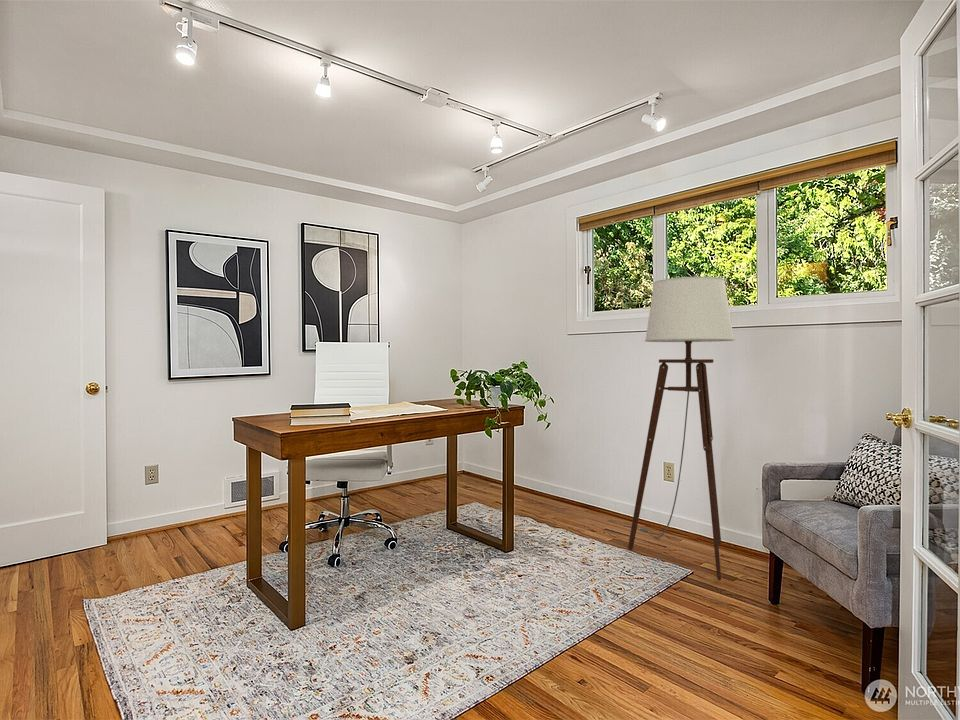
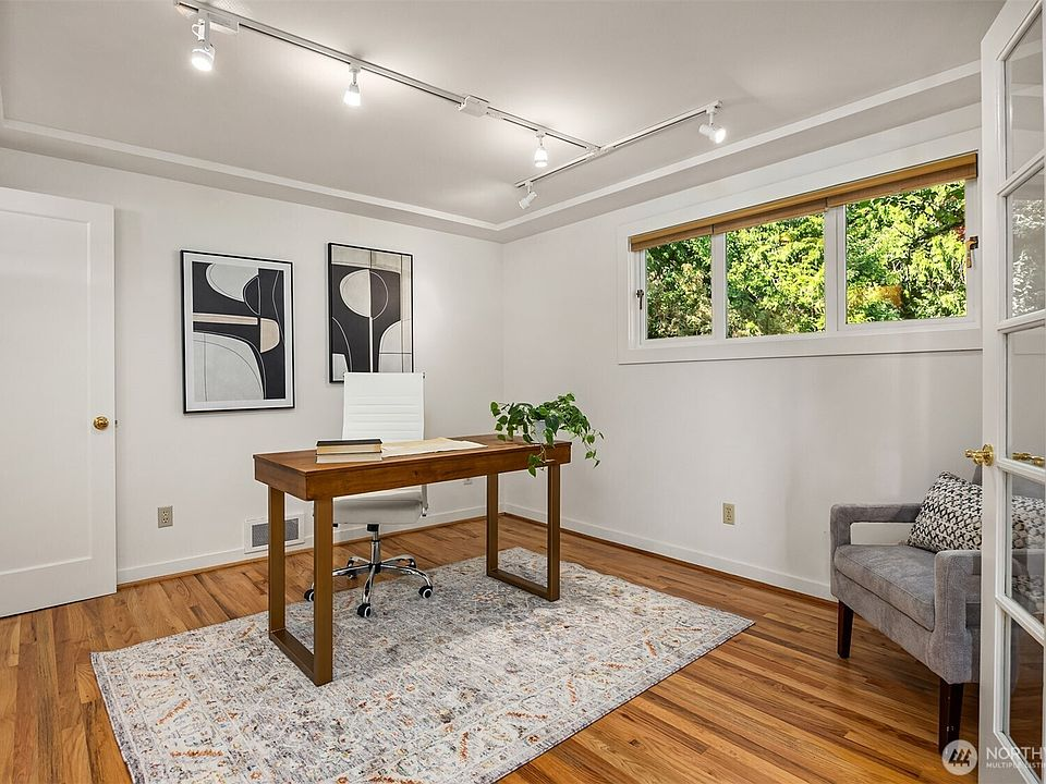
- floor lamp [627,276,736,582]
